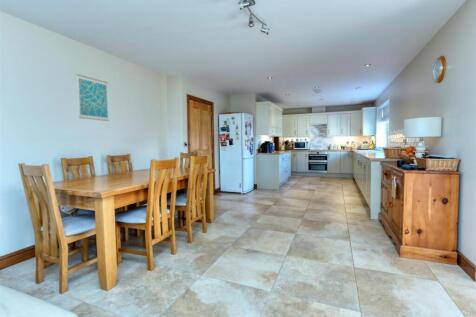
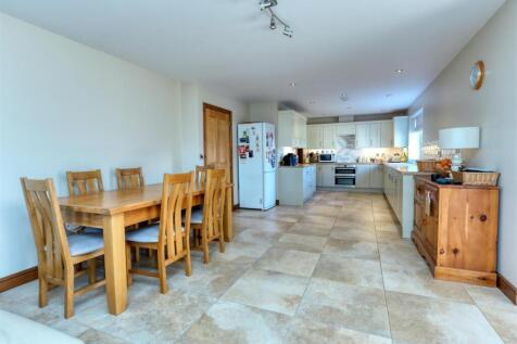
- wall art [76,73,110,122]
